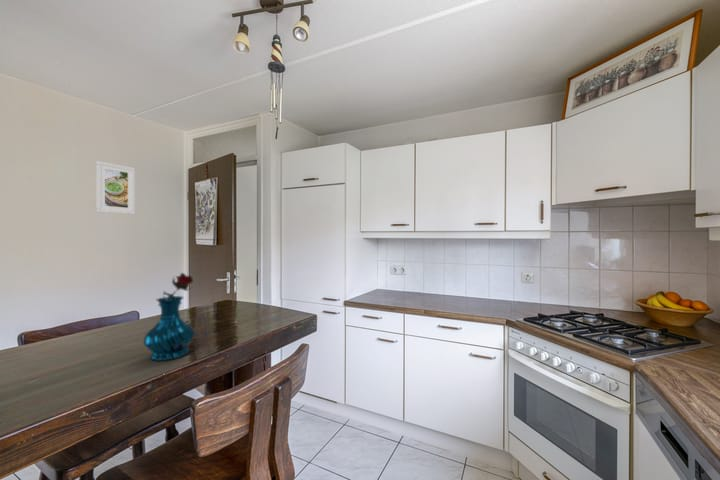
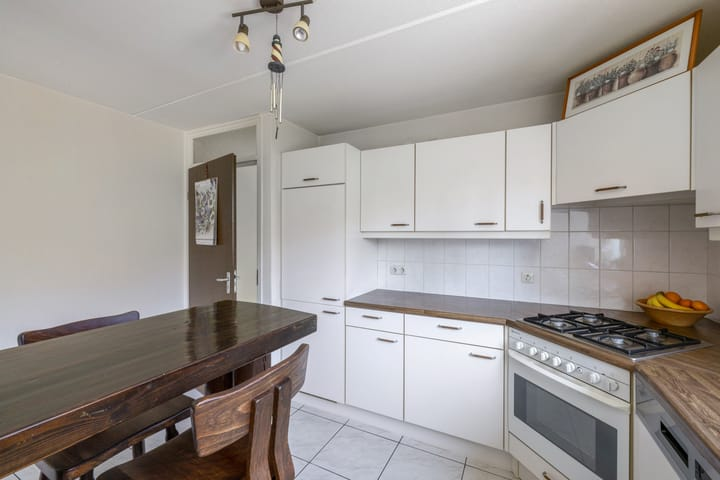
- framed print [95,160,136,215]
- vase [142,272,196,362]
